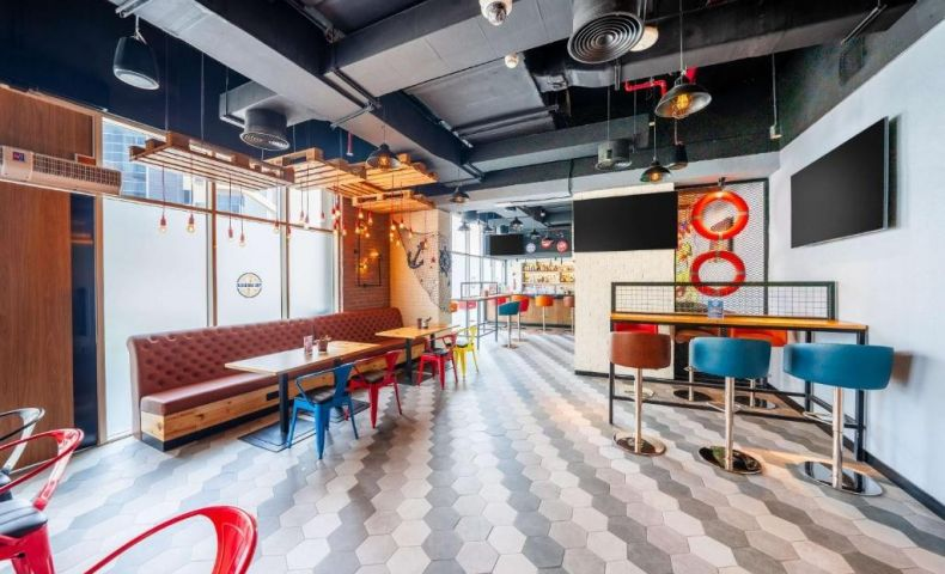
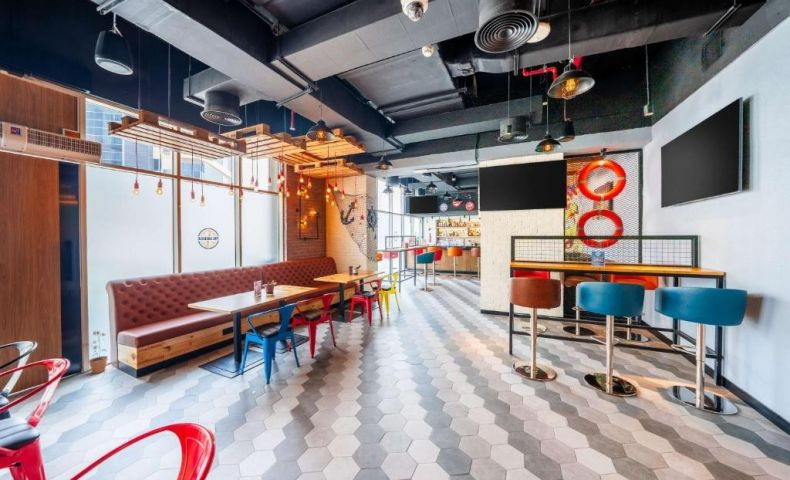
+ potted plant [81,330,109,374]
